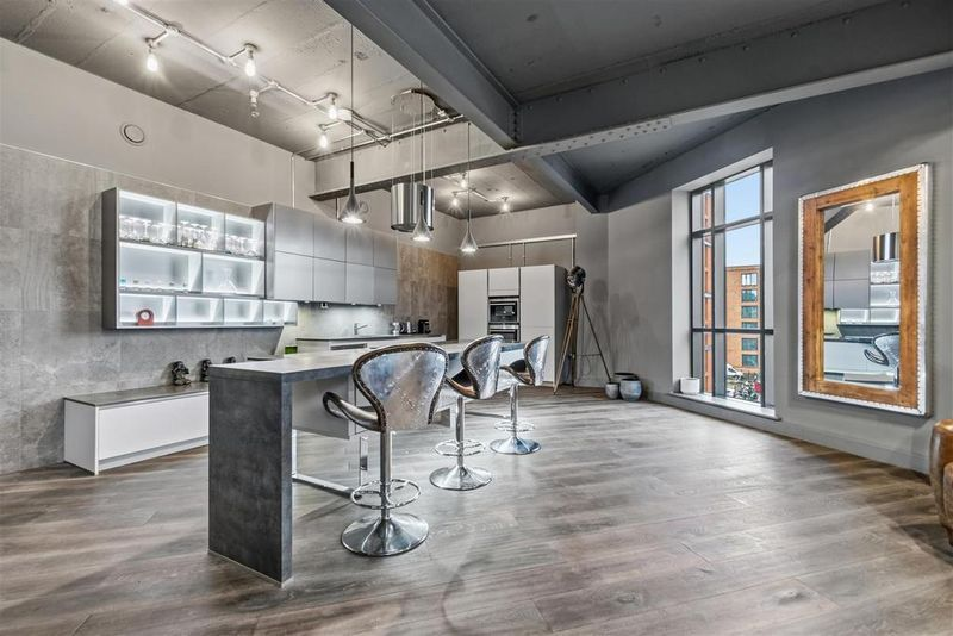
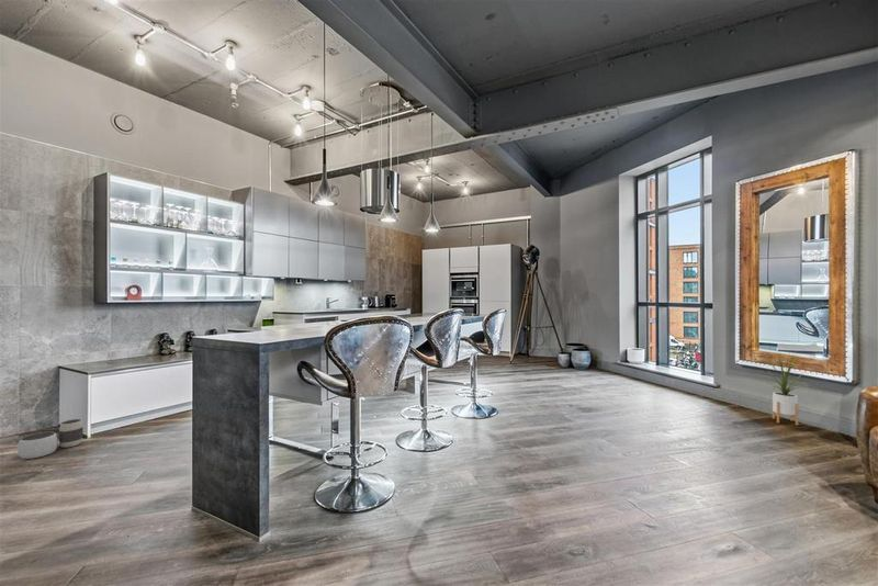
+ waste basket [16,418,85,460]
+ house plant [759,348,811,426]
